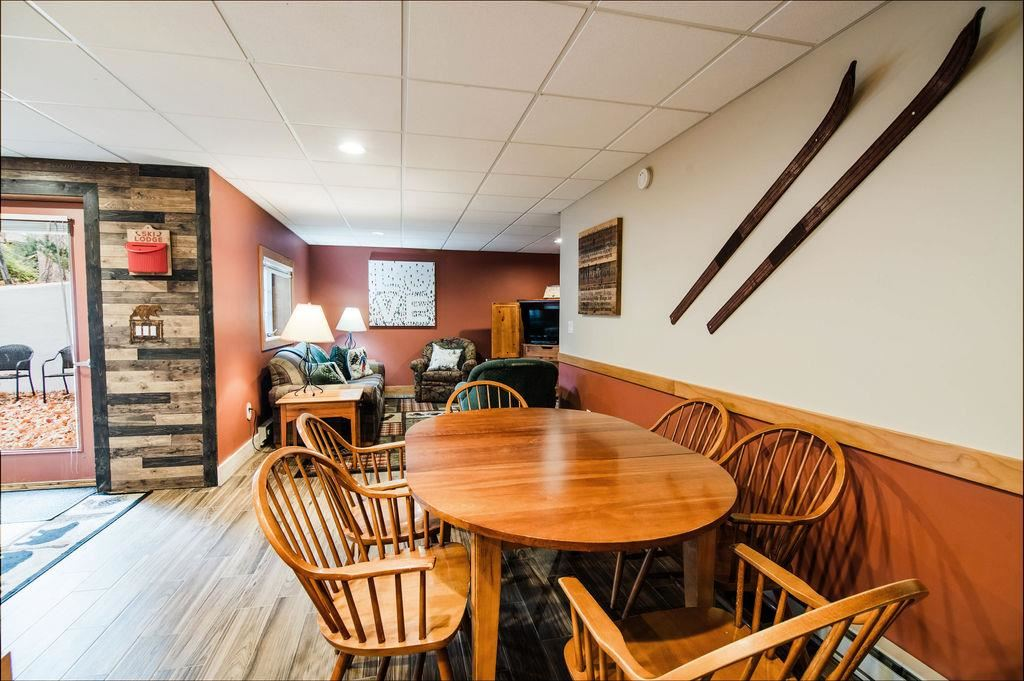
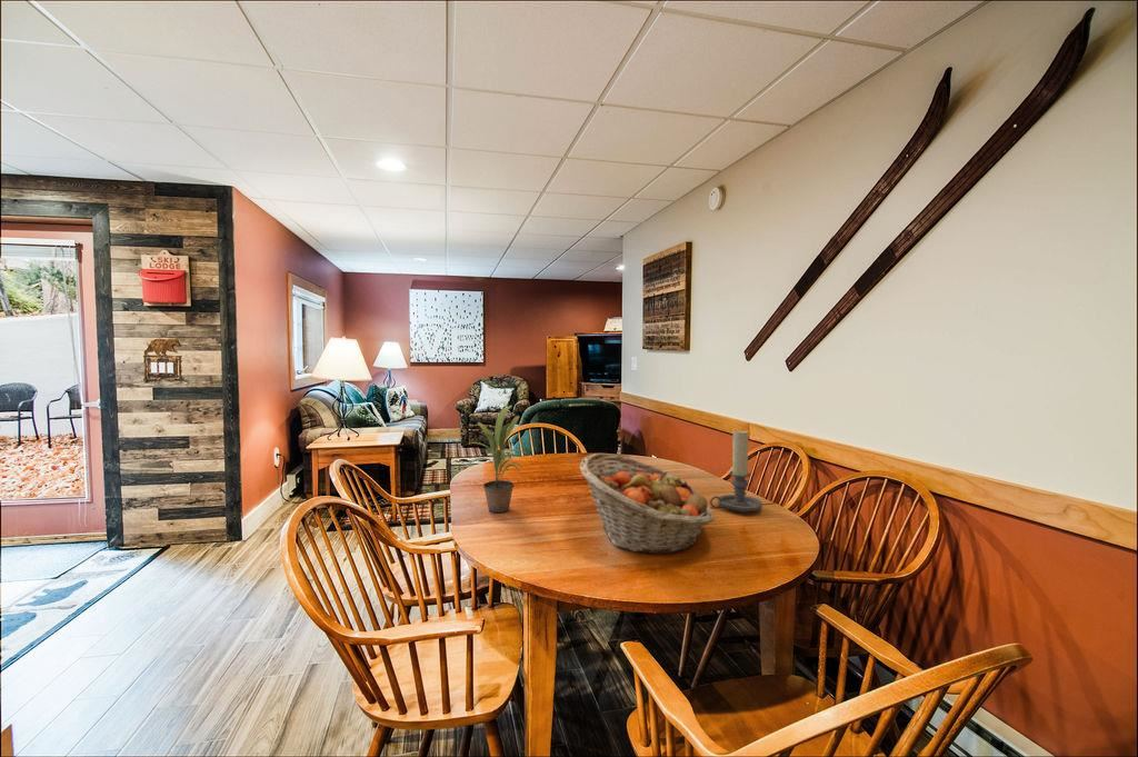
+ fruit basket [579,452,715,555]
+ candle holder [709,429,763,514]
+ potted plant [456,405,527,514]
